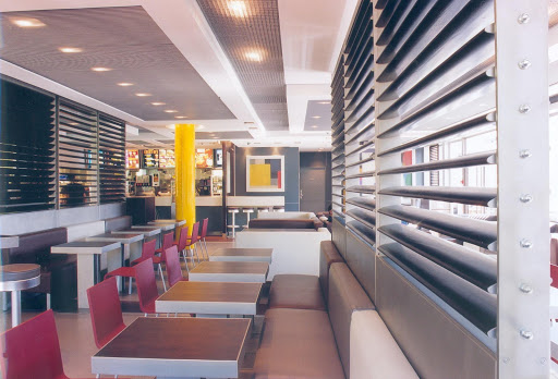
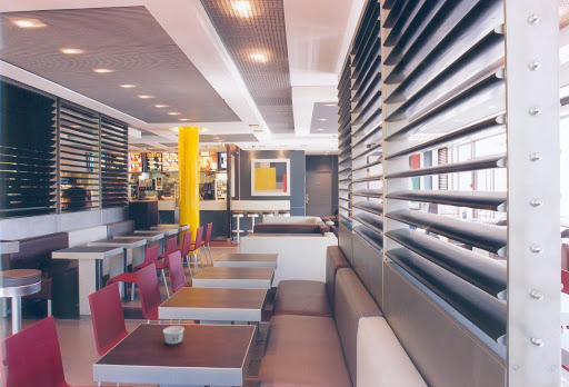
+ paper cup [162,325,186,345]
